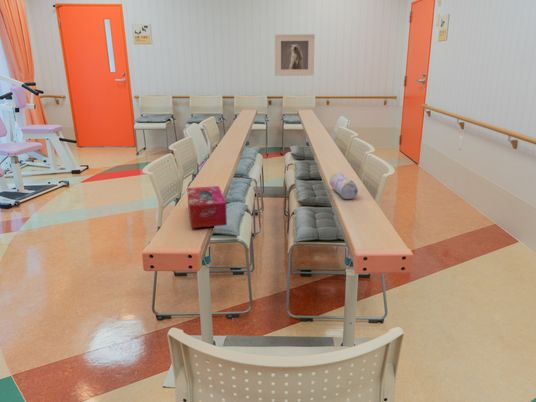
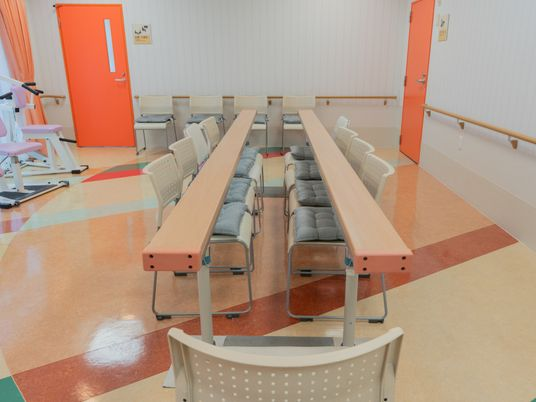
- pencil case [328,172,358,200]
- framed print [274,33,316,77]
- tissue box [186,185,228,229]
